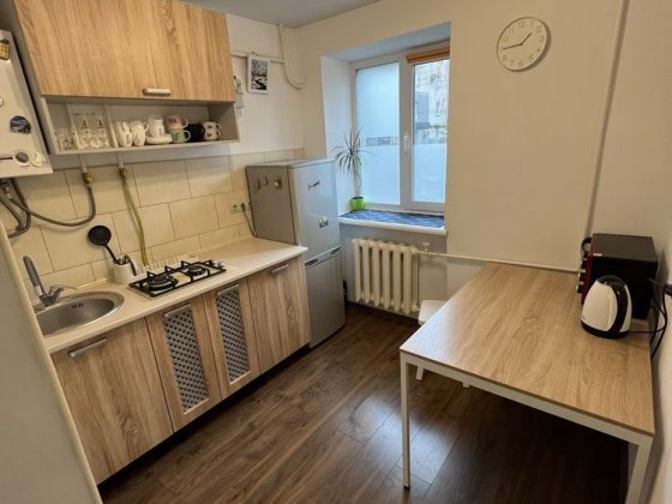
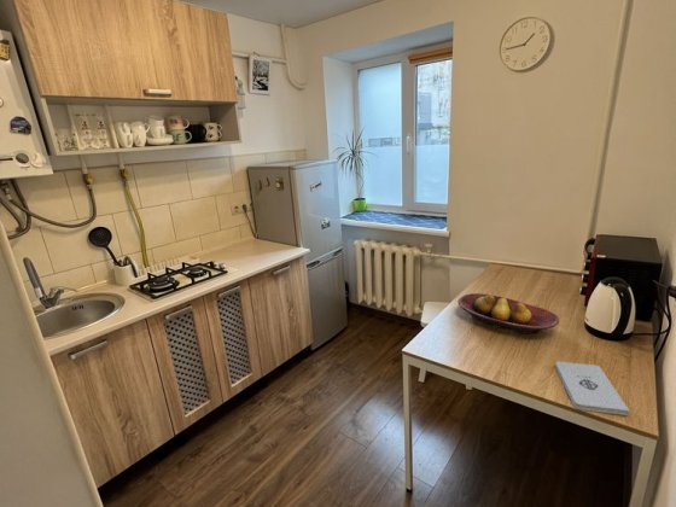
+ notepad [554,361,630,416]
+ fruit bowl [456,292,560,336]
